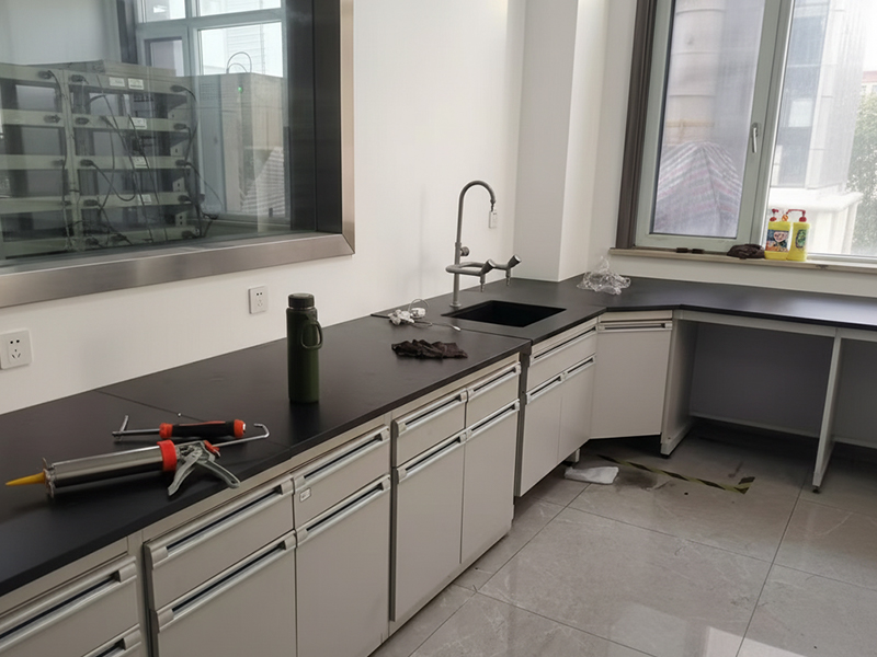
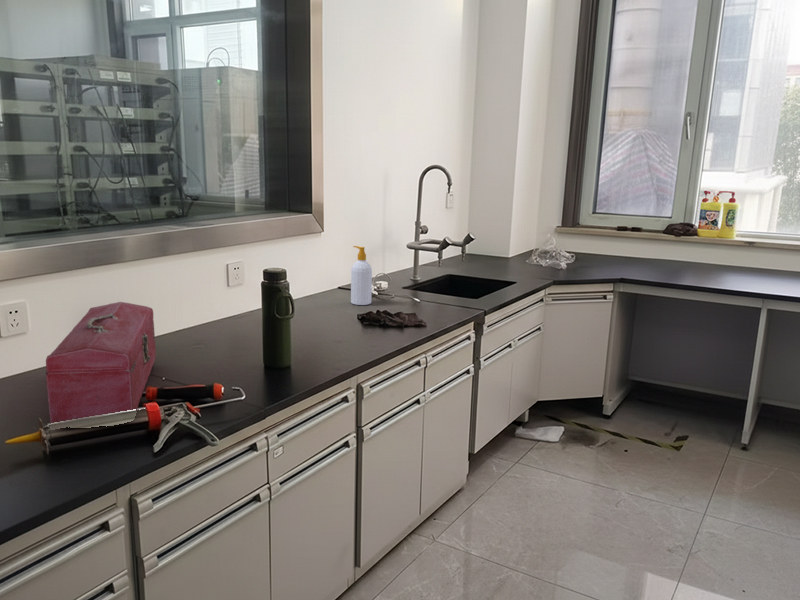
+ toolbox [45,301,157,424]
+ soap bottle [350,245,373,306]
